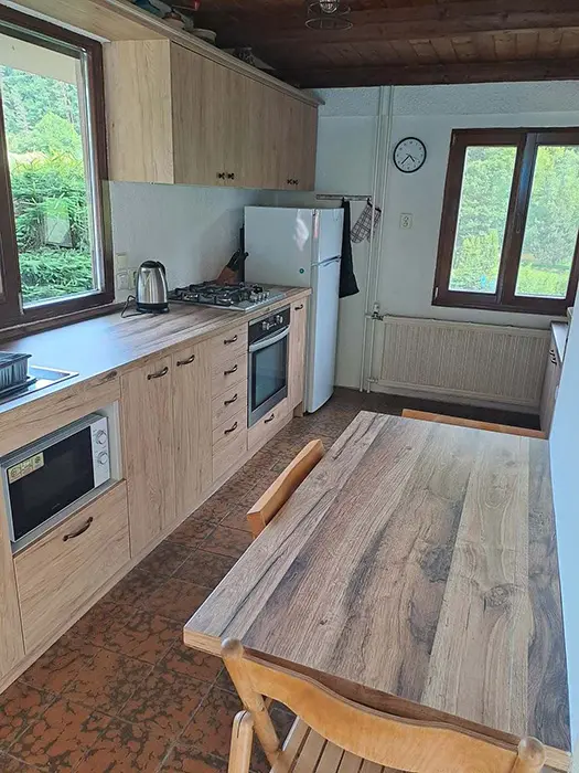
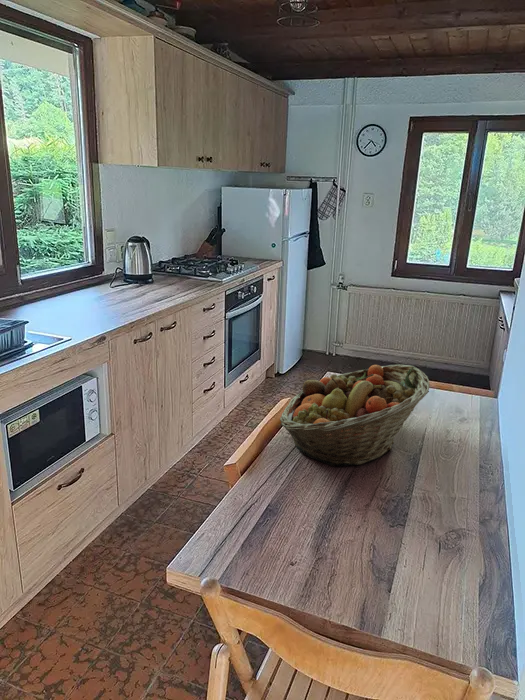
+ fruit basket [279,364,431,468]
